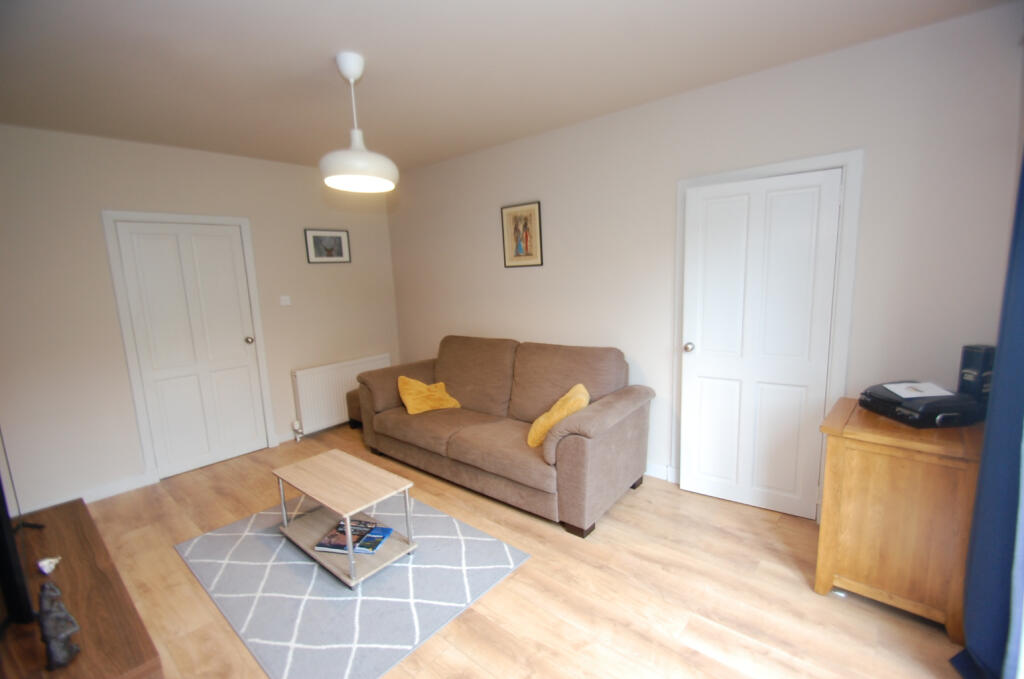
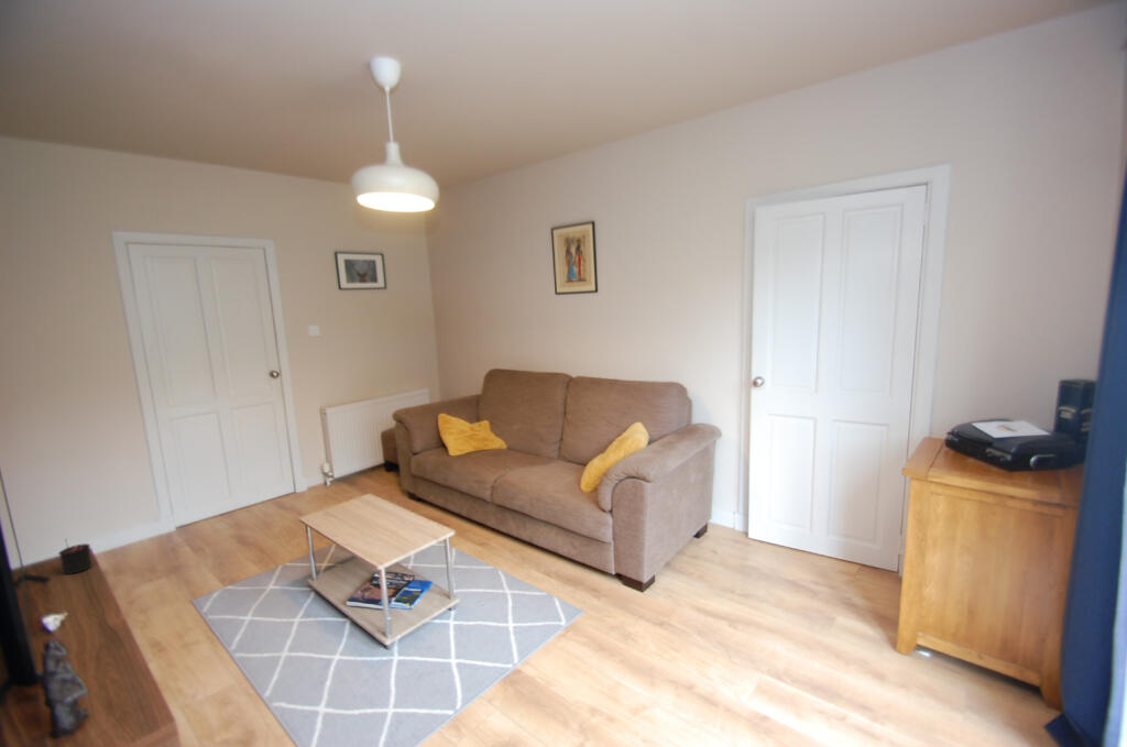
+ candle [57,538,92,575]
